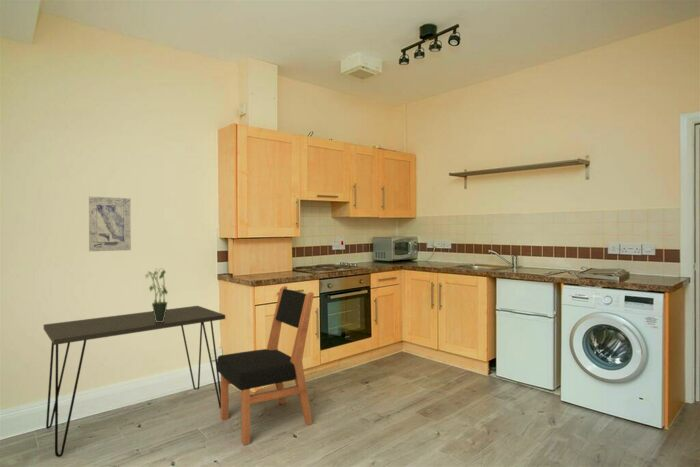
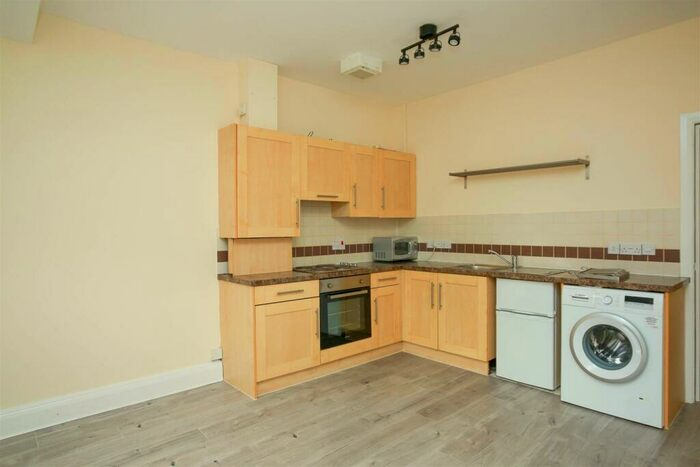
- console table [43,305,226,458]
- dining chair [217,285,315,446]
- potted plant [144,267,169,322]
- wall art [88,195,132,252]
